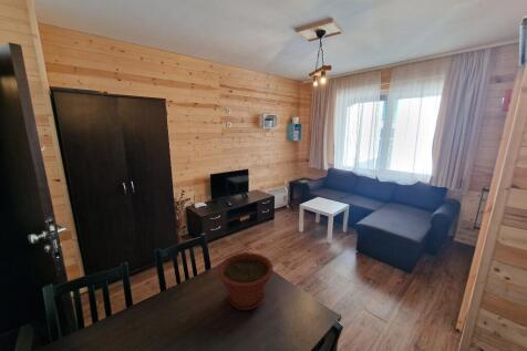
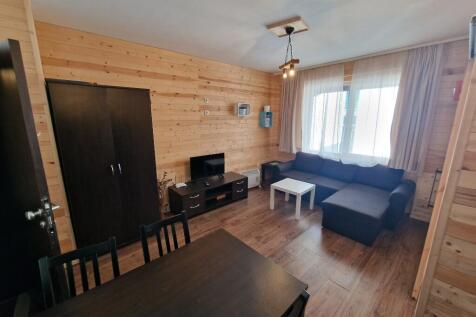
- plant pot [217,251,273,311]
